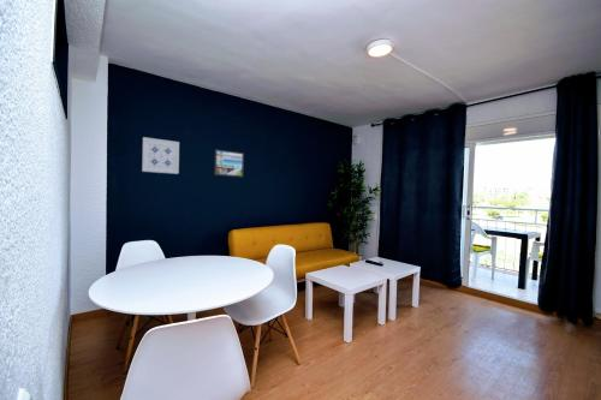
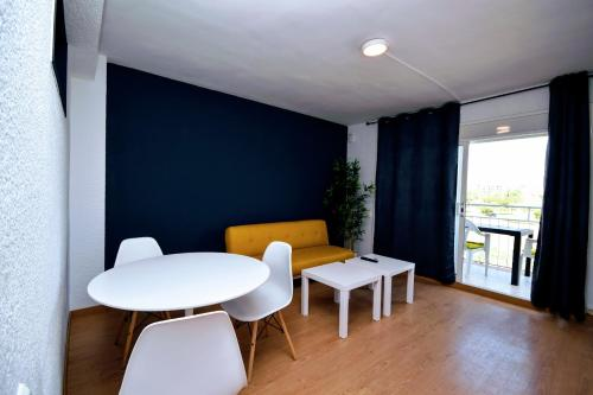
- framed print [214,148,245,178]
- wall art [141,136,180,175]
